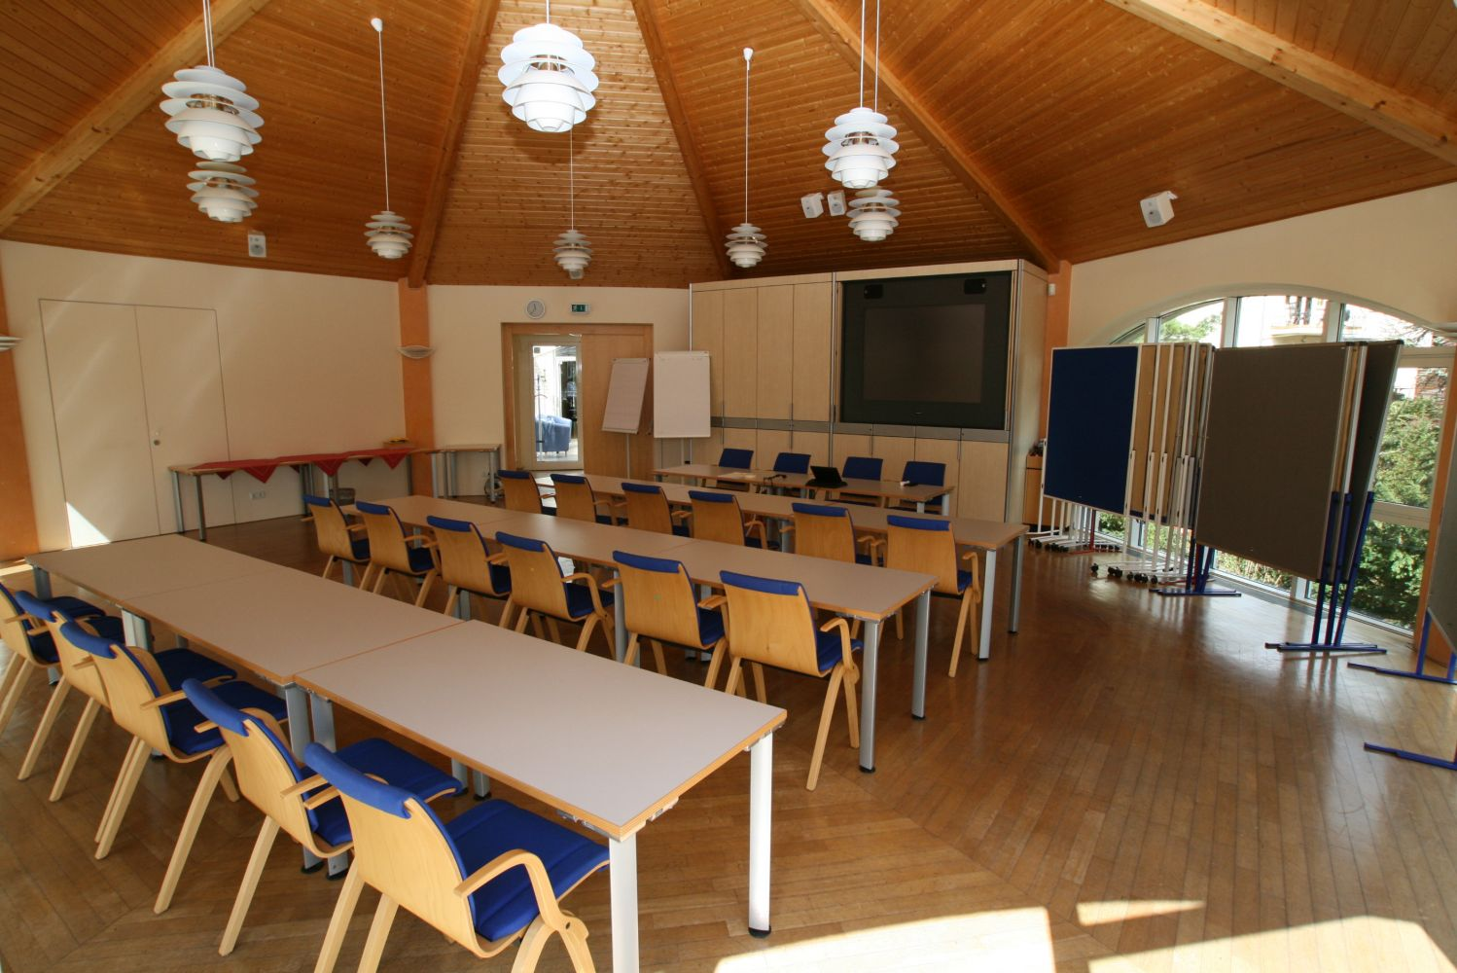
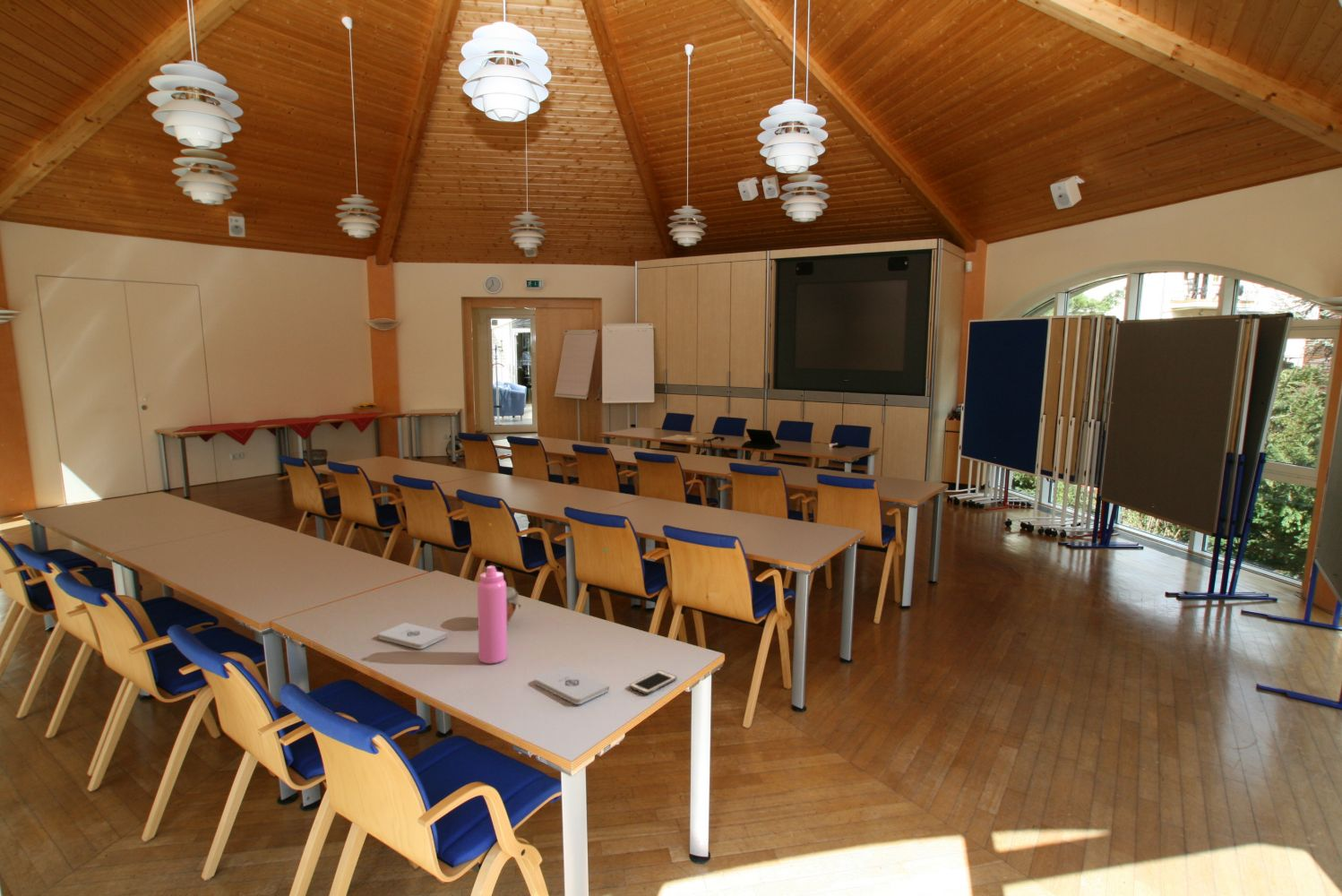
+ jar [506,586,521,625]
+ water bottle [477,565,508,665]
+ cell phone [629,669,677,695]
+ notepad [534,665,610,705]
+ notepad [378,622,449,650]
